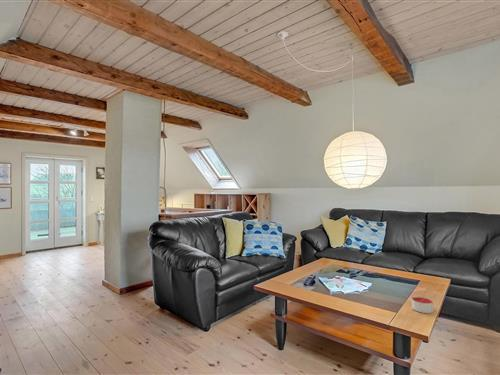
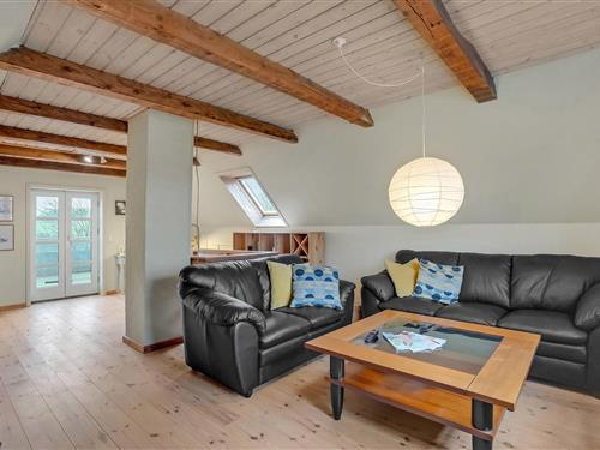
- candle [411,296,434,314]
